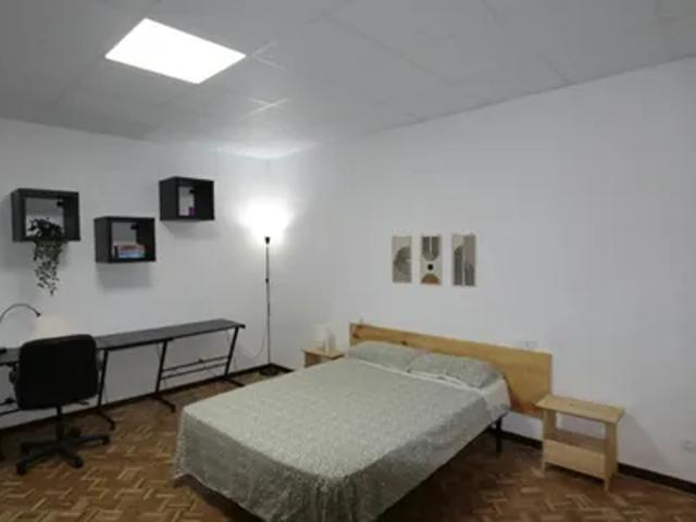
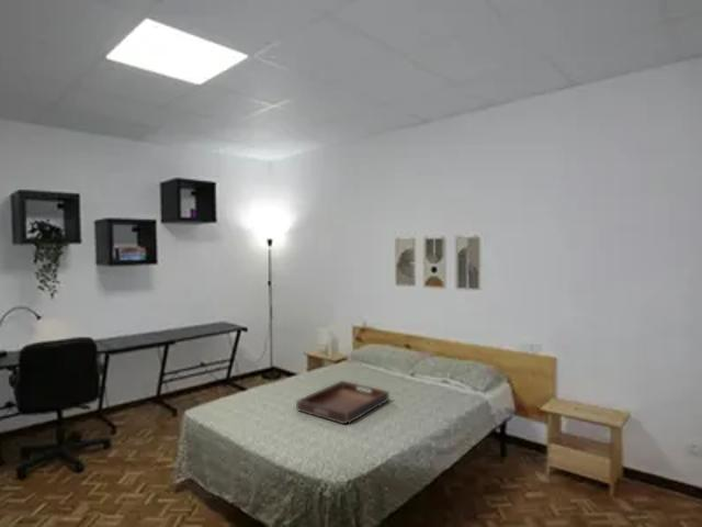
+ serving tray [295,380,390,425]
